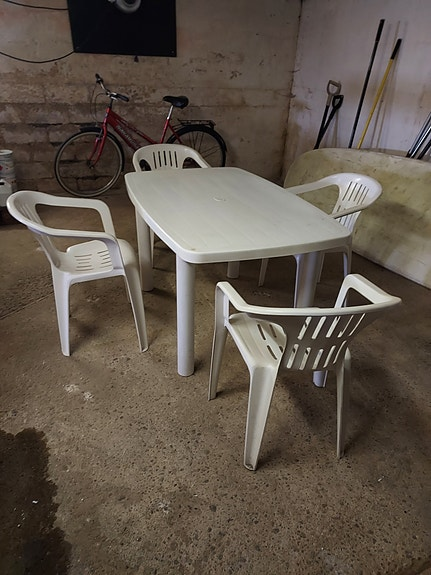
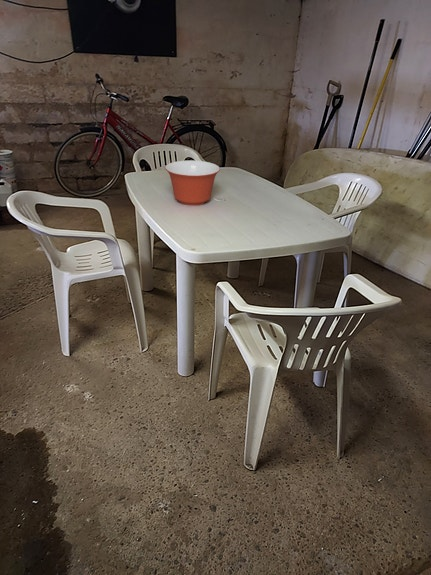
+ mixing bowl [164,160,221,207]
